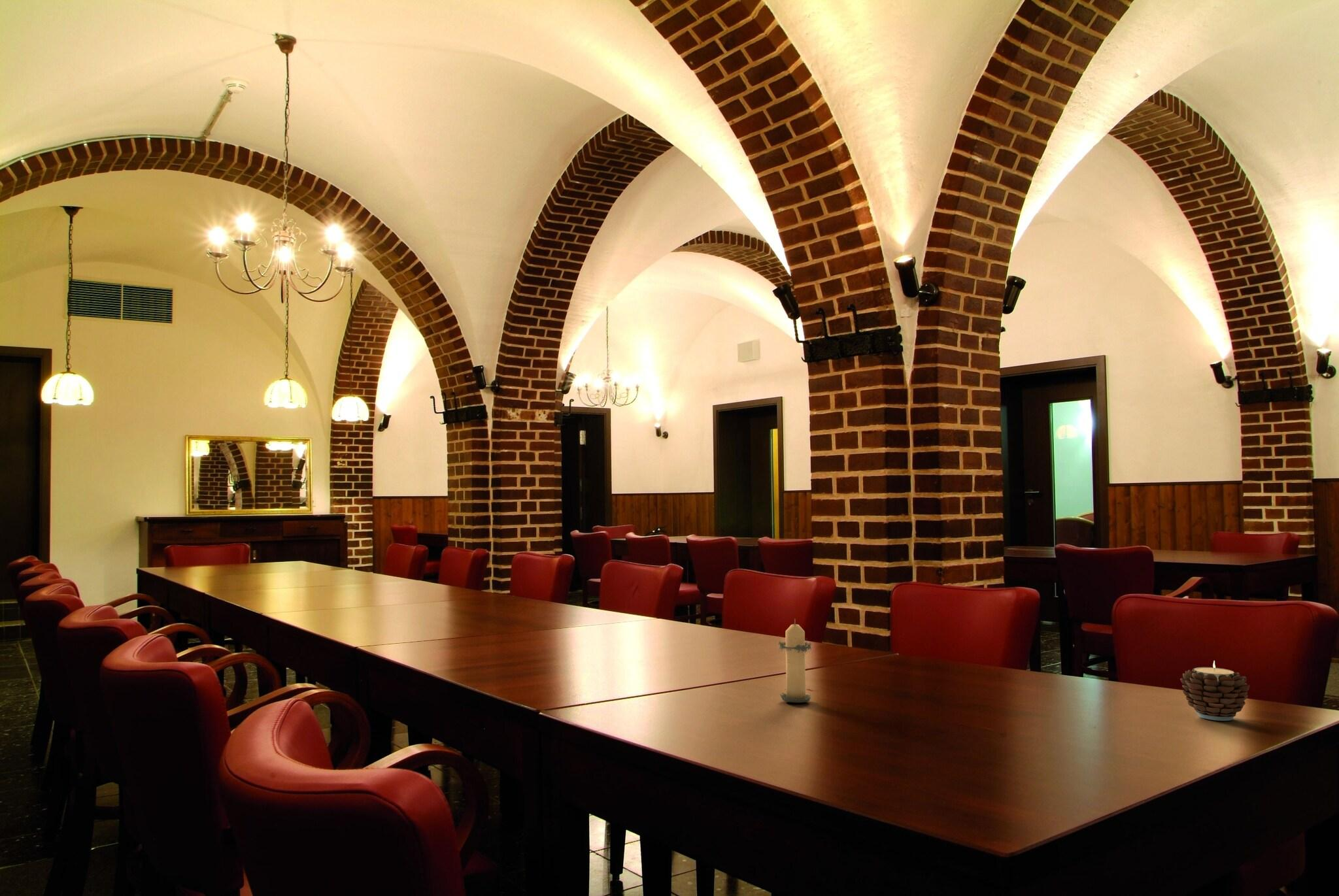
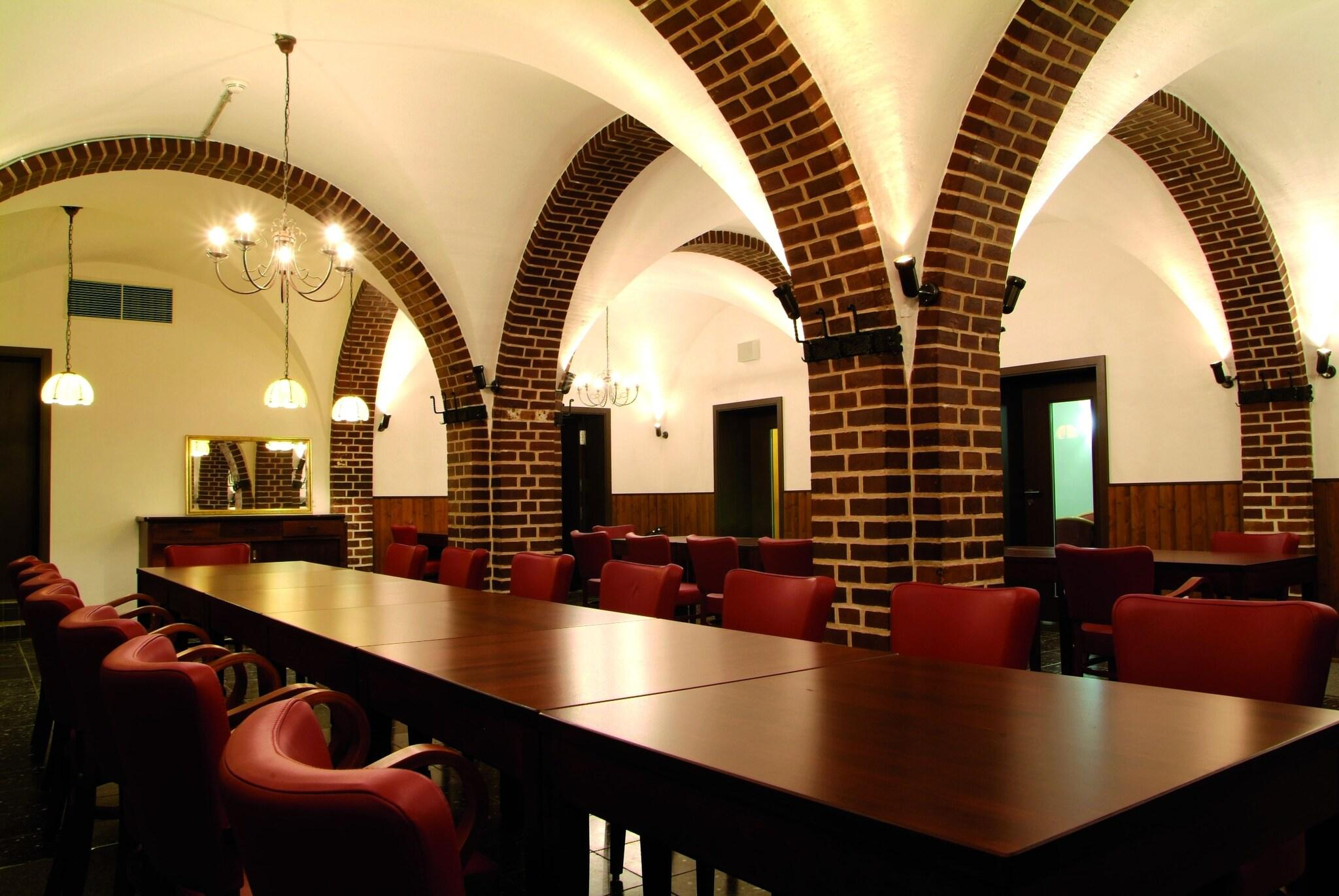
- candle [1179,660,1250,722]
- candle [778,618,813,703]
